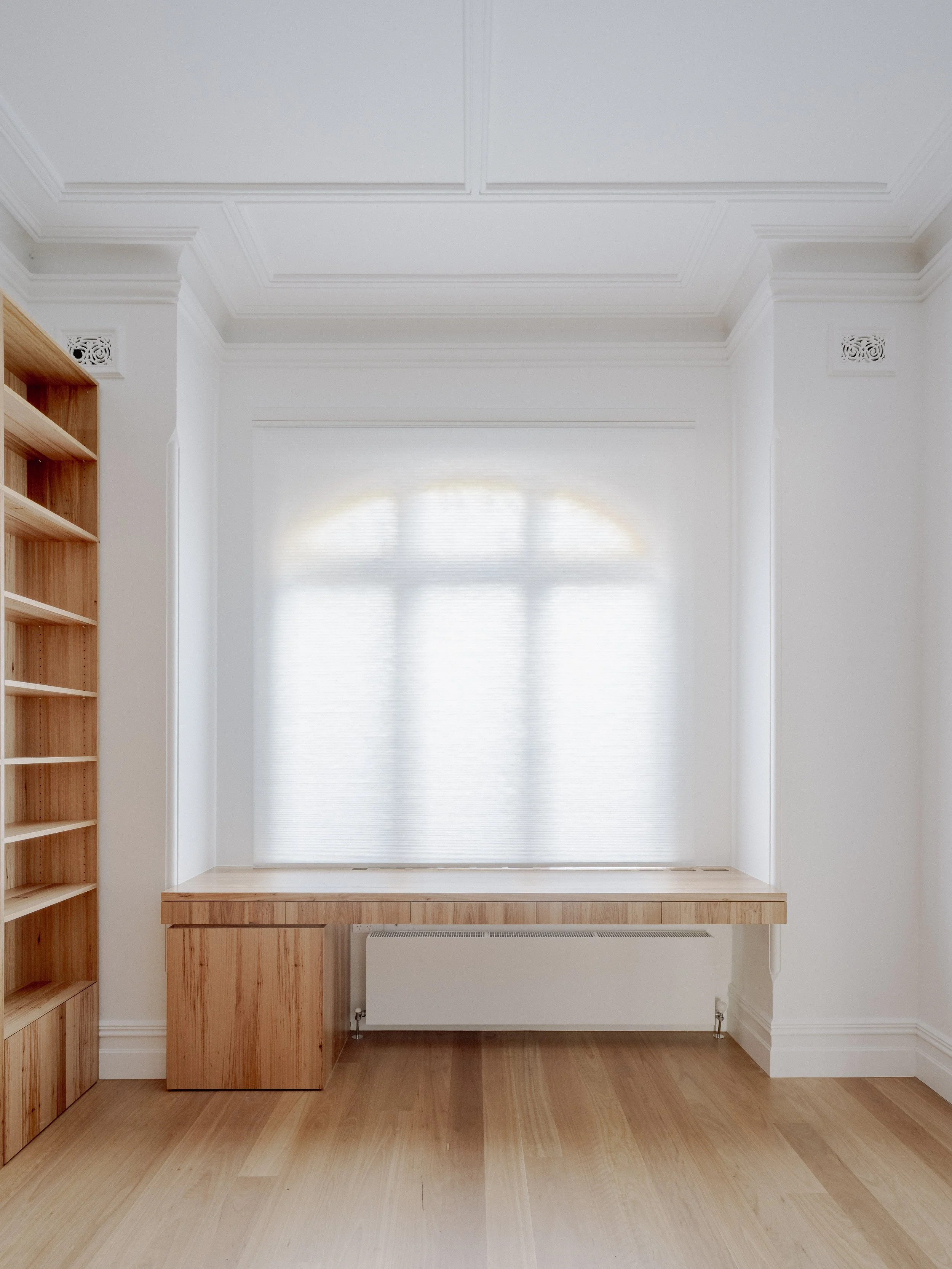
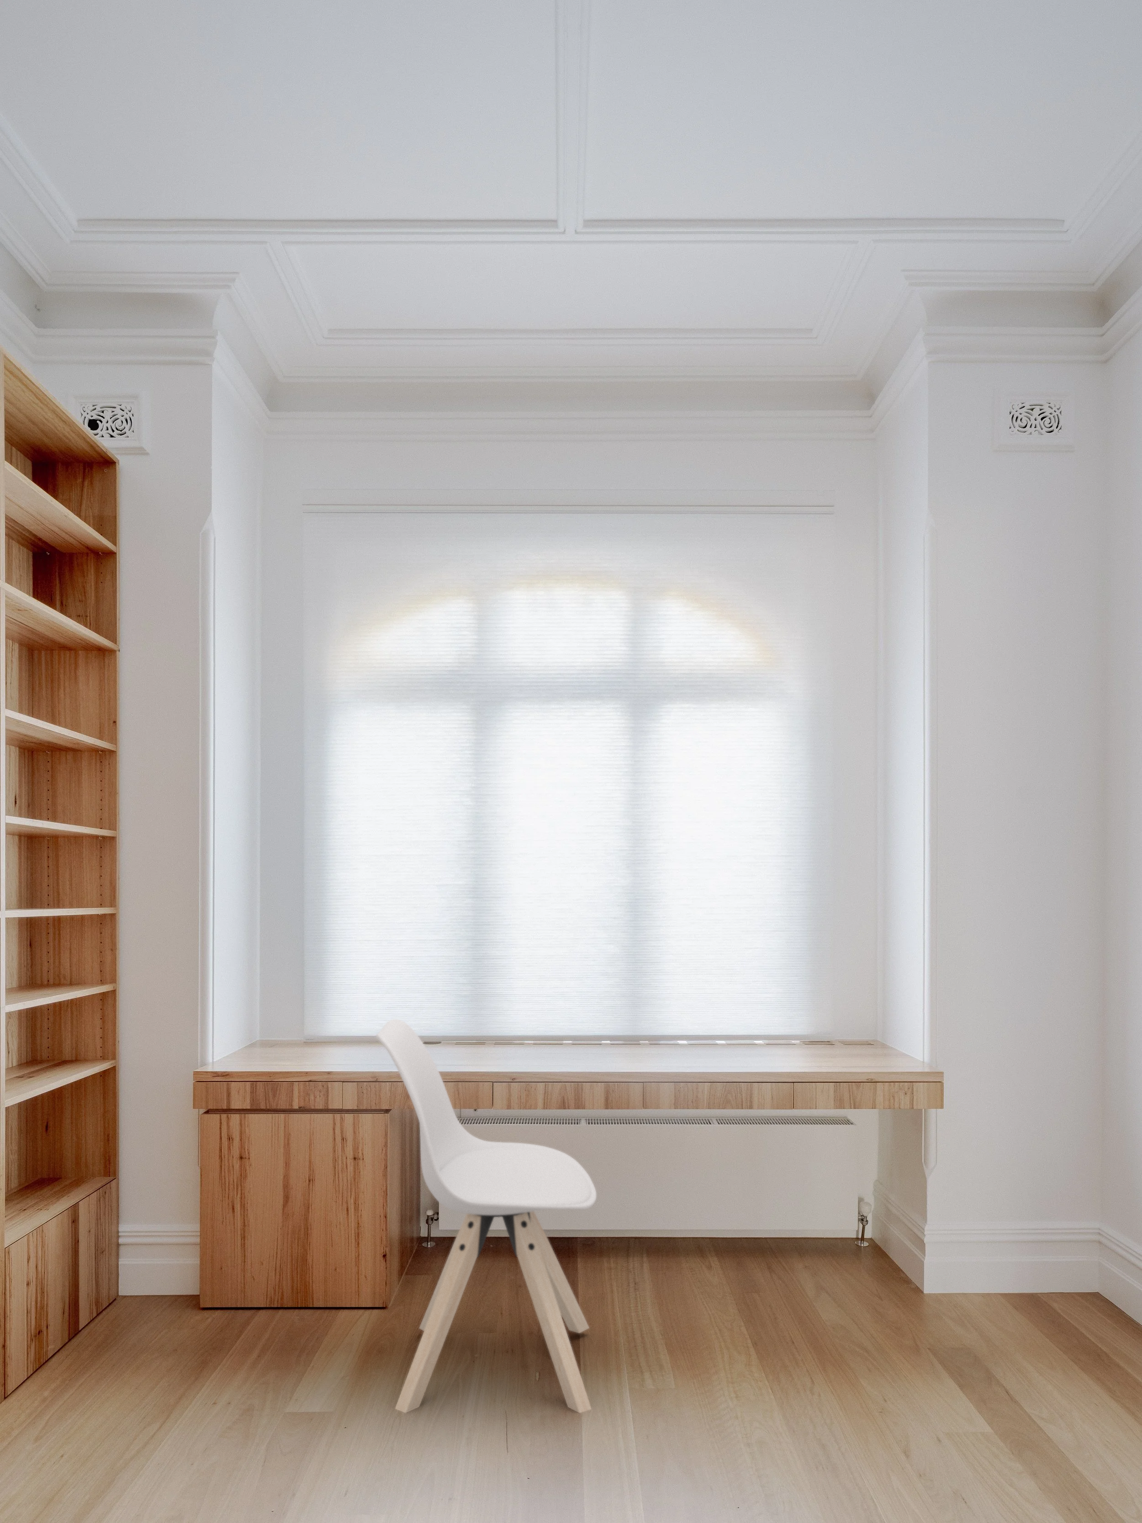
+ chair [375,1019,597,1414]
